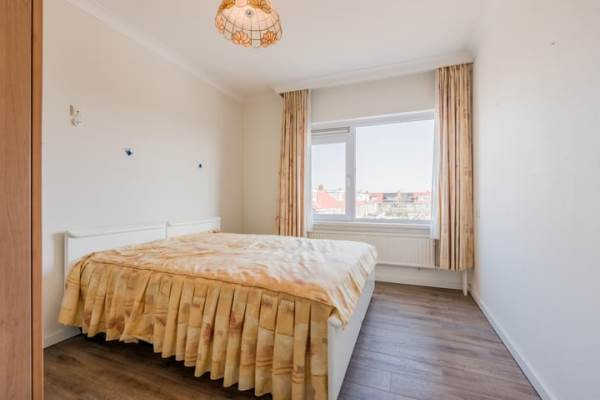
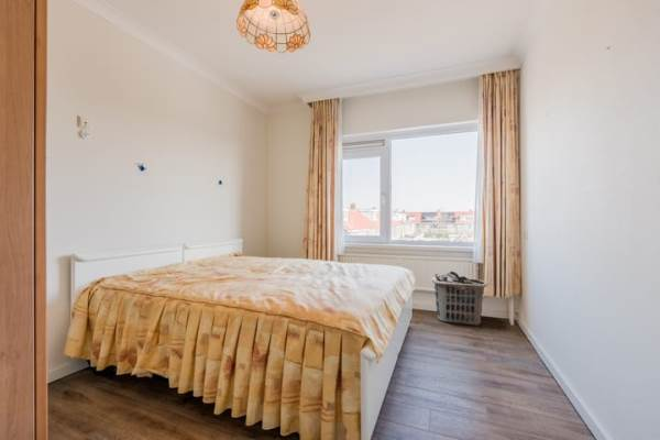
+ clothes hamper [431,271,488,327]
